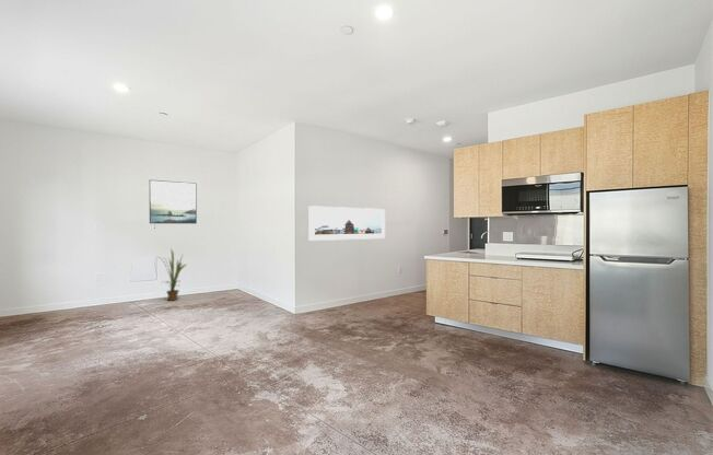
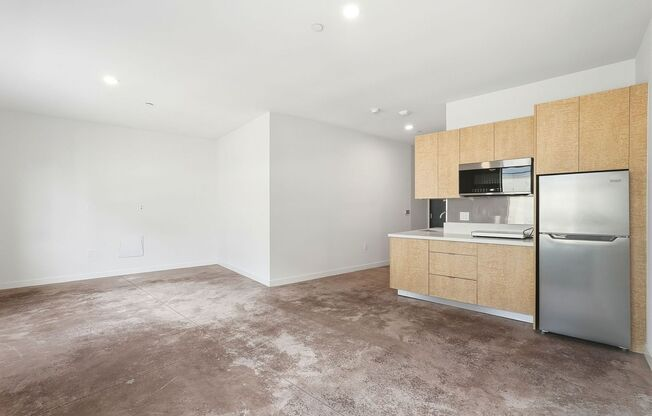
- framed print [308,205,386,242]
- house plant [157,248,187,302]
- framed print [149,179,198,224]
